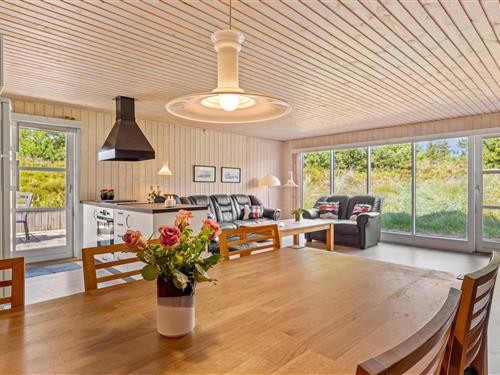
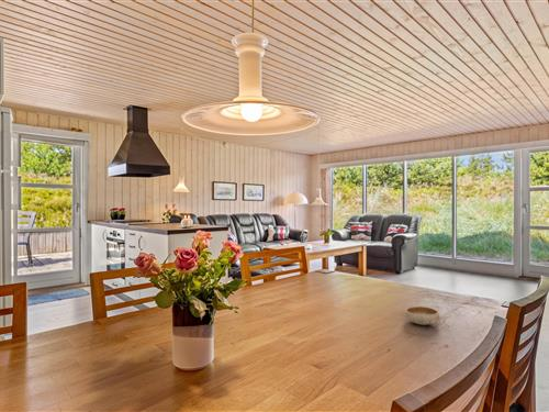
+ bowl [404,305,441,326]
